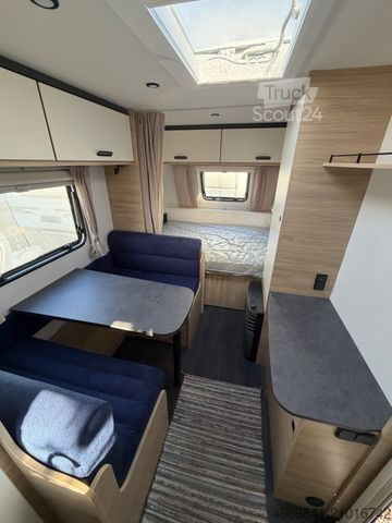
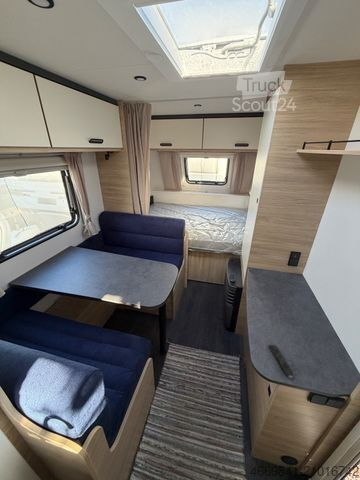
+ remote control [267,344,294,379]
